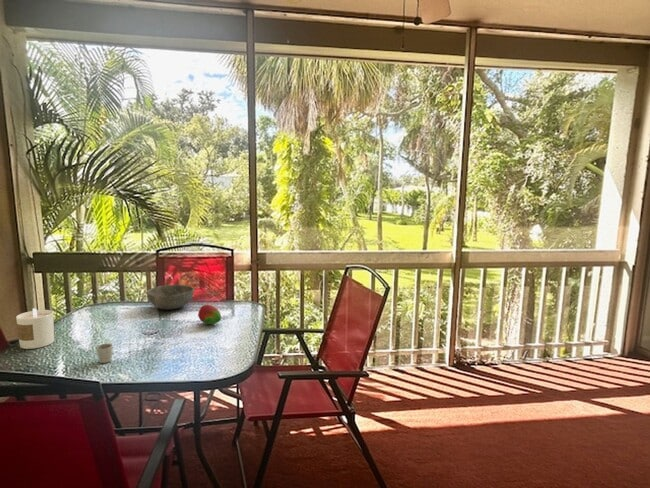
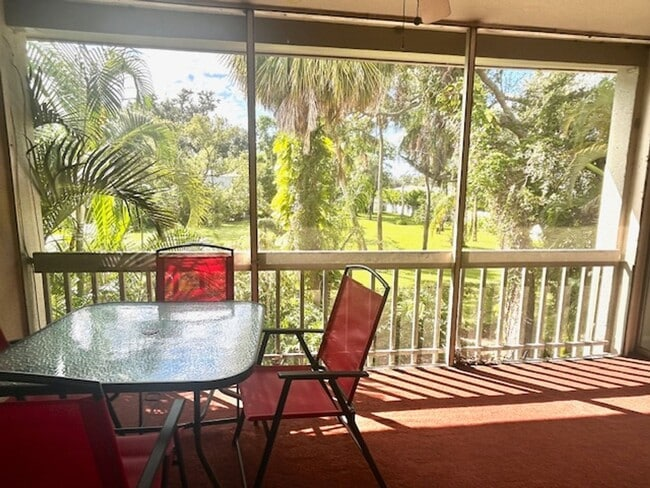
- bowl [146,284,195,311]
- fruit [197,304,222,325]
- cup [96,341,114,364]
- candle [15,308,55,350]
